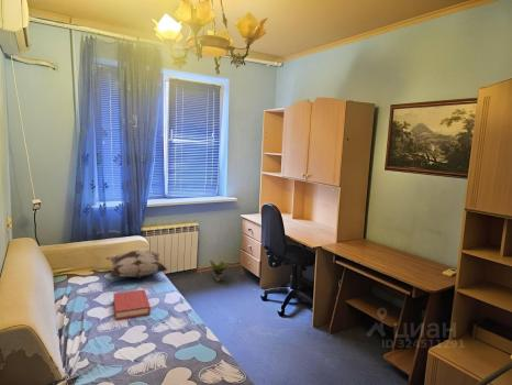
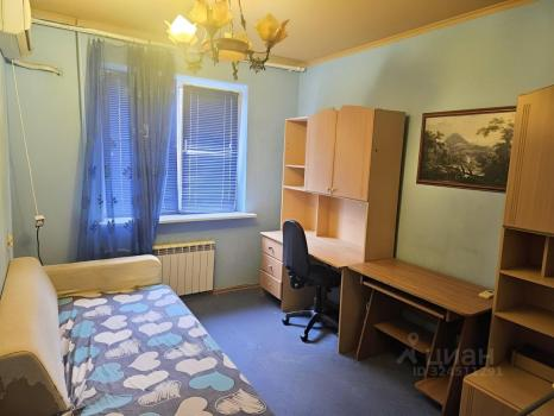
- hardback book [112,288,152,321]
- decorative pillow [105,250,168,278]
- potted plant [209,260,232,283]
